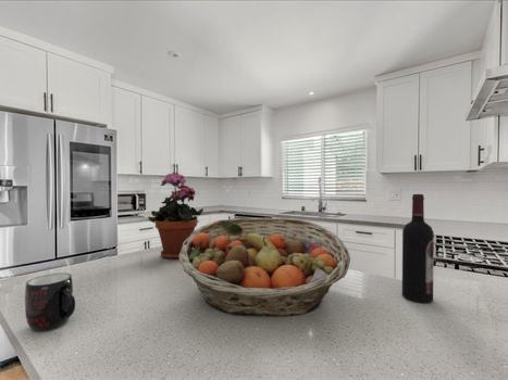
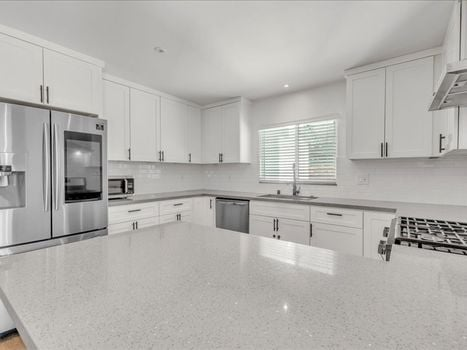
- potted plant [148,172,205,259]
- mug [24,273,76,333]
- fruit basket [178,217,351,317]
- wine bottle [401,193,435,304]
